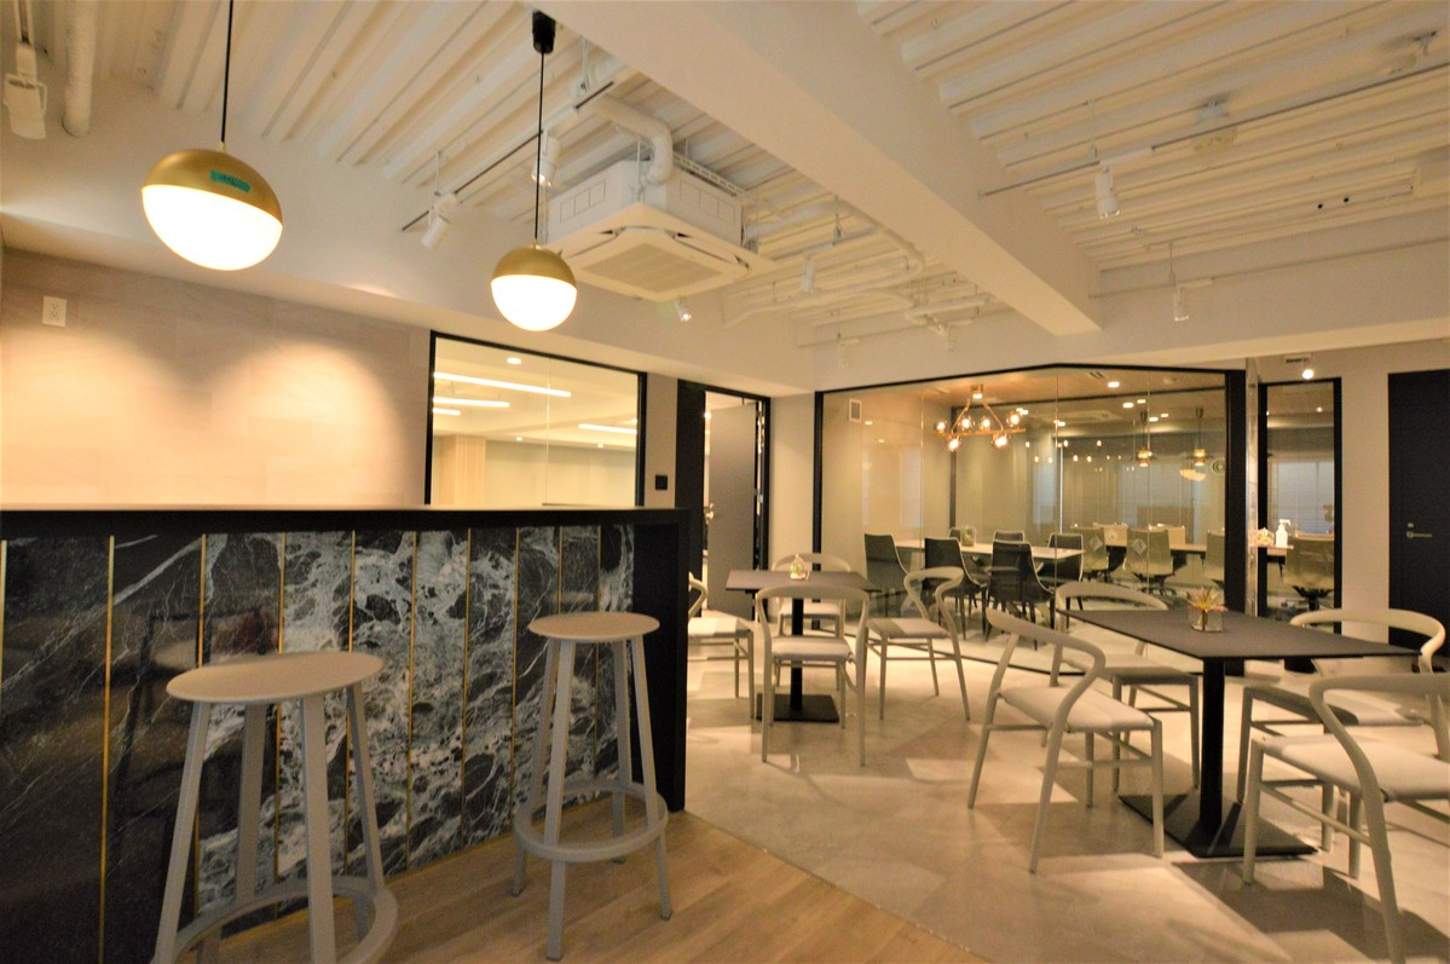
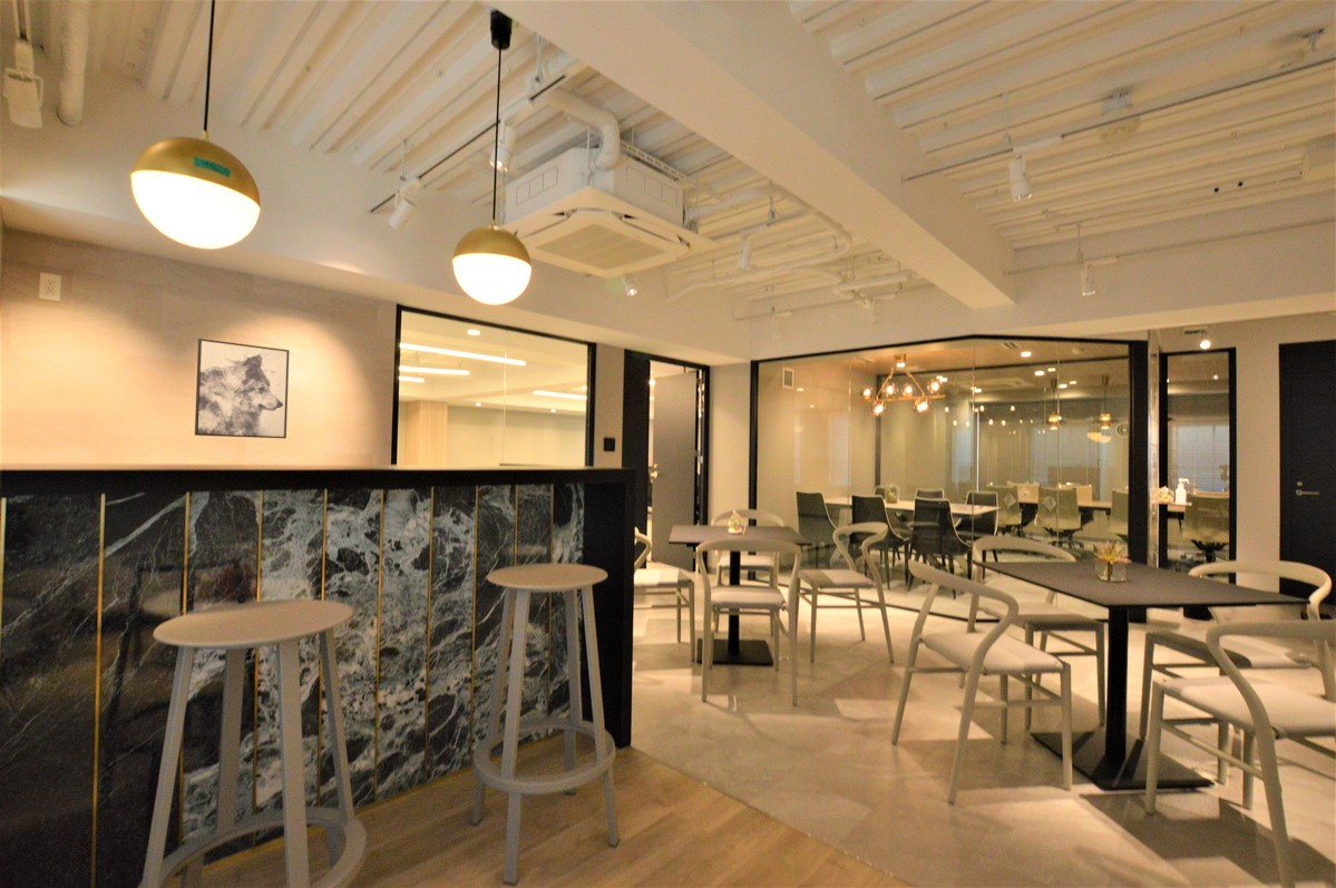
+ wall art [194,338,291,439]
